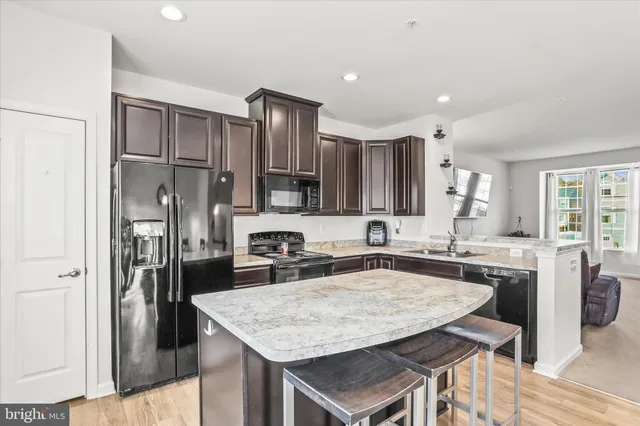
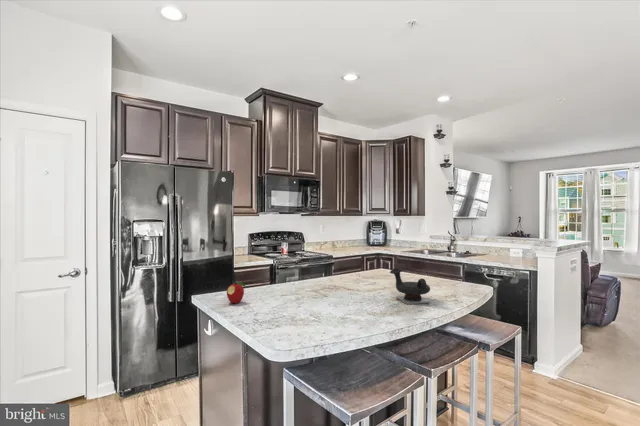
+ teapot [389,267,431,305]
+ fruit [226,281,247,304]
